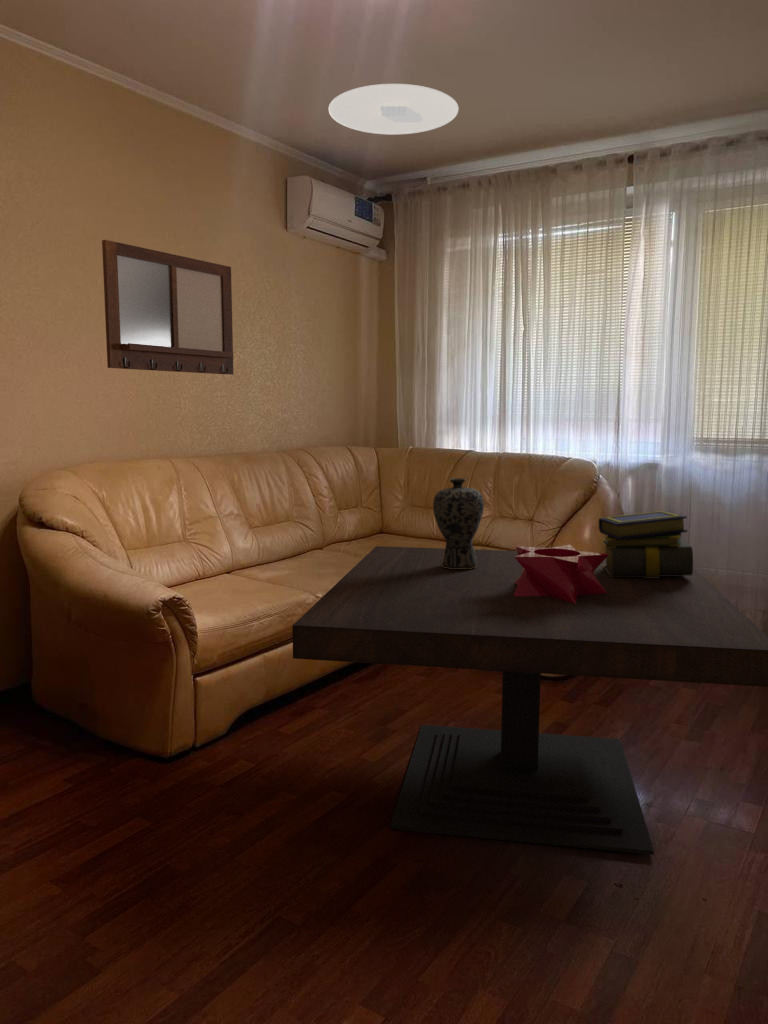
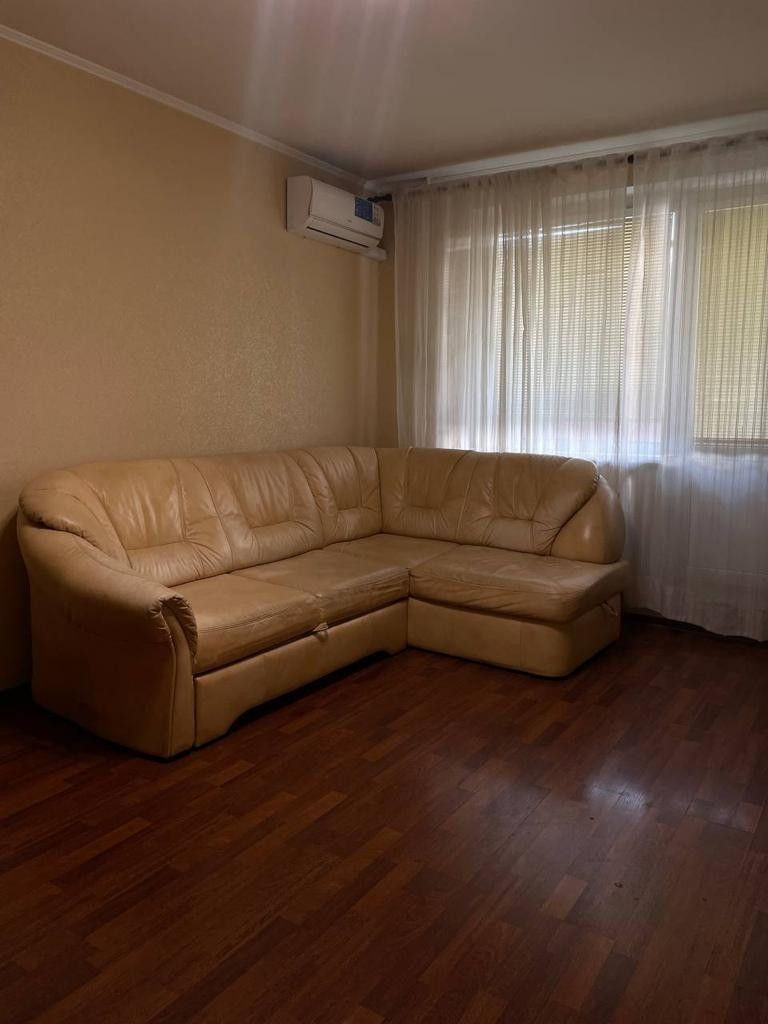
- stack of books [598,510,694,578]
- ceiling light [327,83,460,136]
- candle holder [514,544,610,603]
- coffee table [291,545,768,855]
- vase [432,477,485,569]
- writing board [101,239,234,376]
